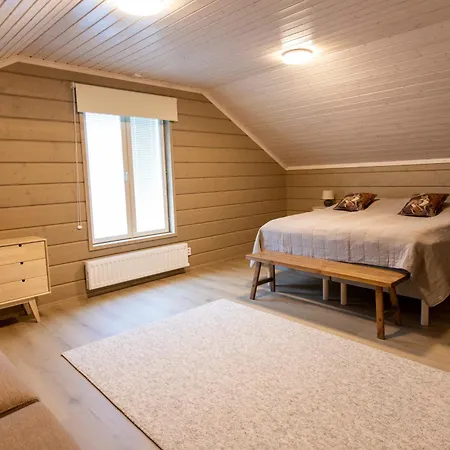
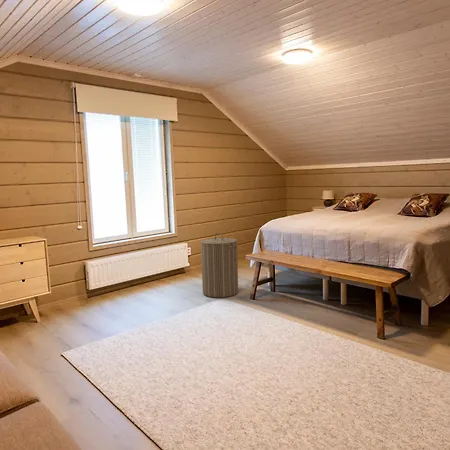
+ laundry hamper [200,231,239,298]
